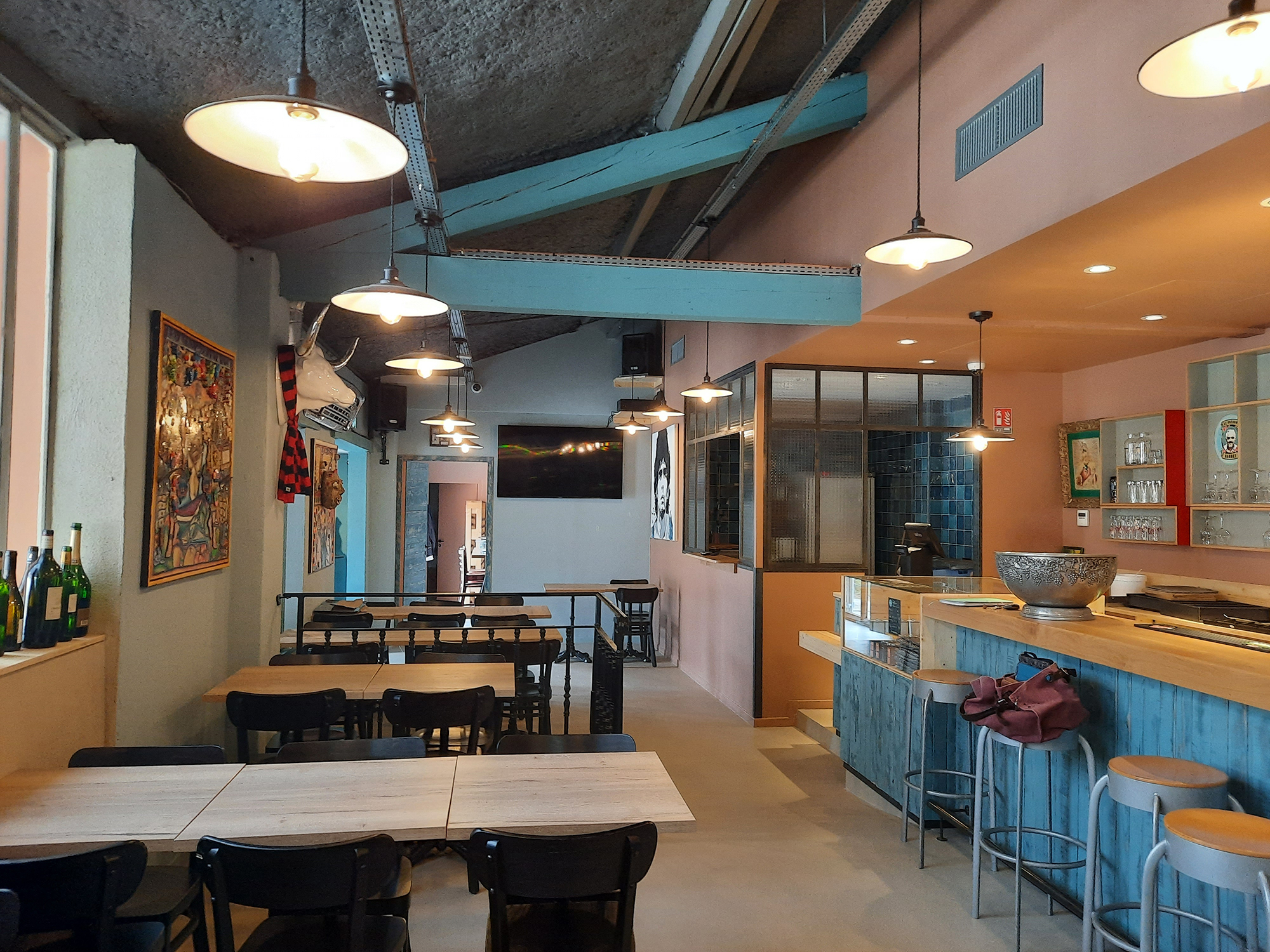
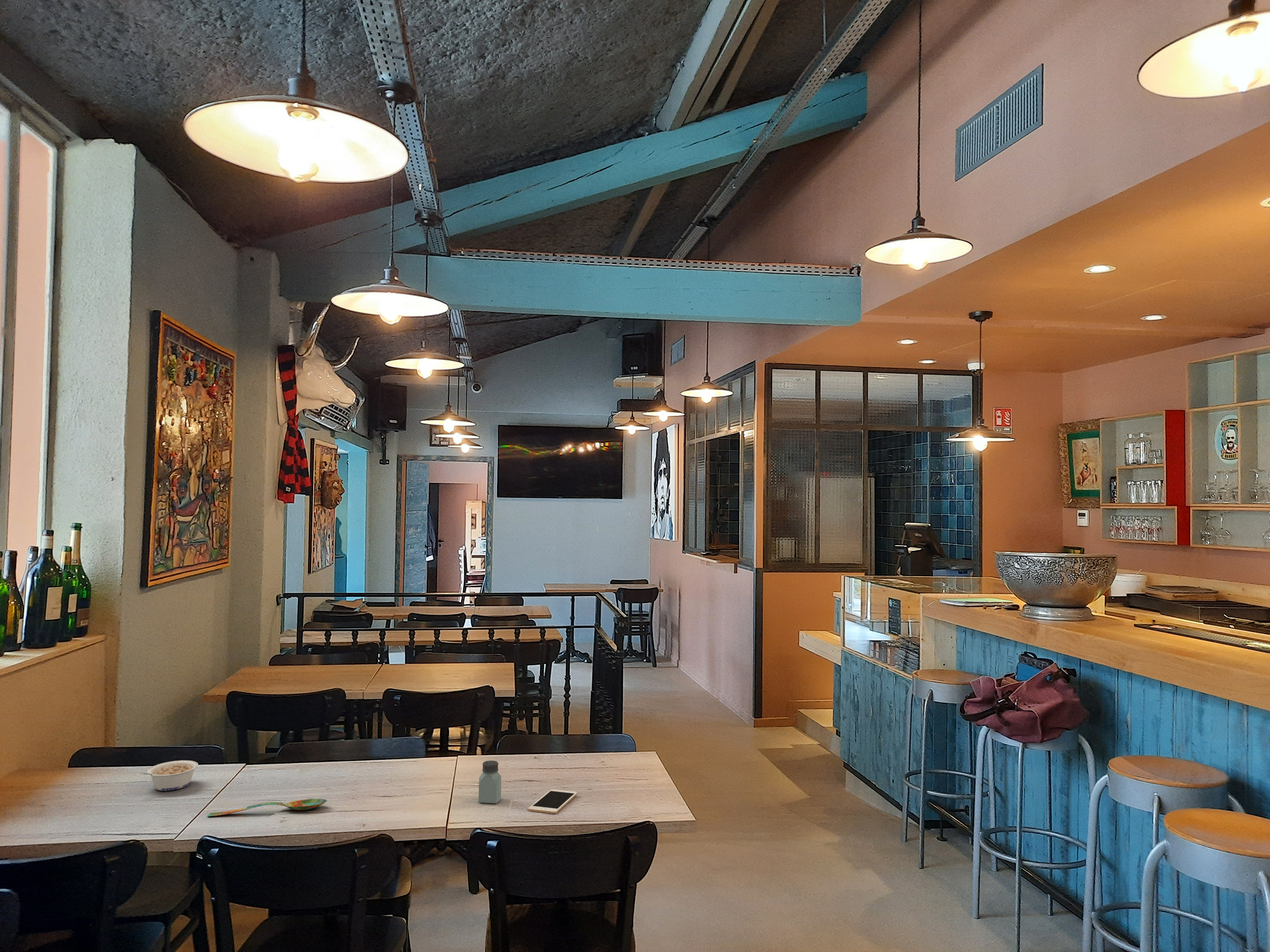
+ saltshaker [478,760,502,804]
+ spoon [207,798,328,817]
+ legume [140,760,199,791]
+ cell phone [528,789,578,814]
